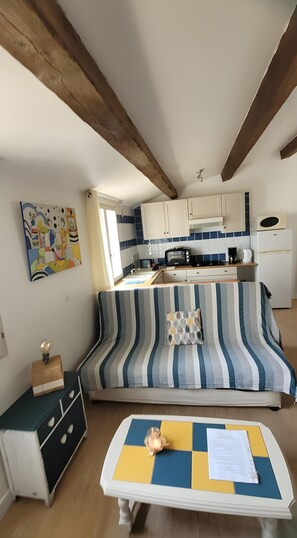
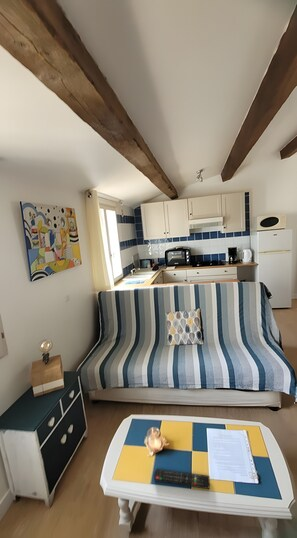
+ remote control [153,468,211,490]
